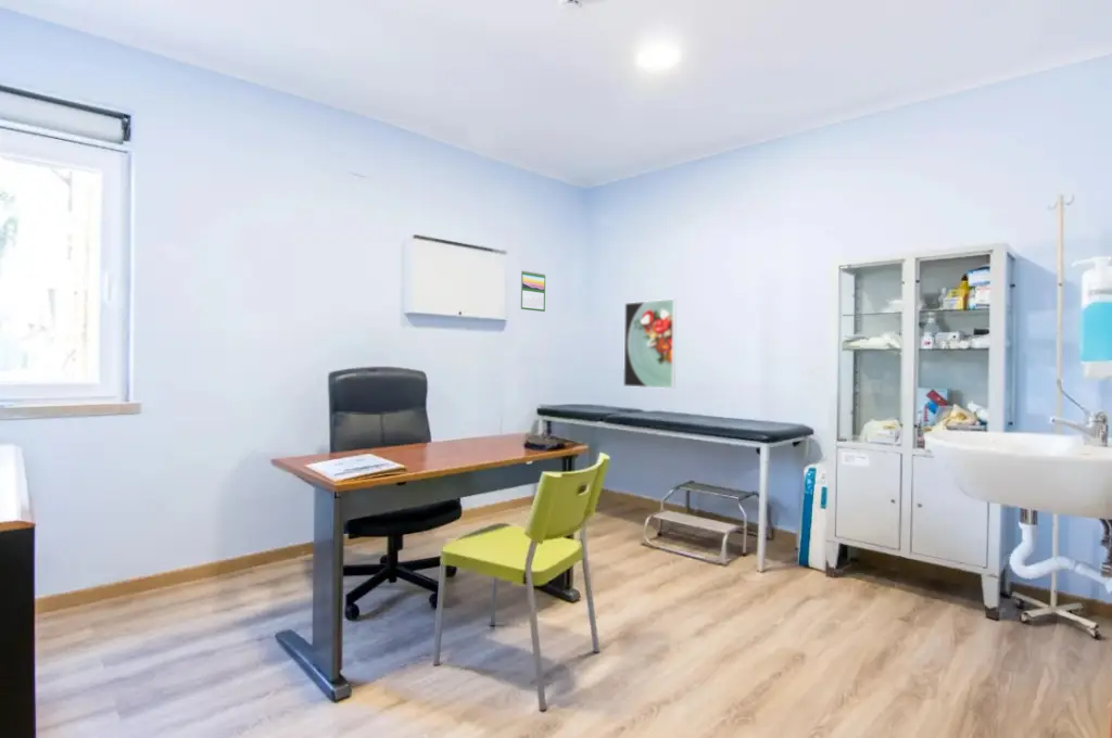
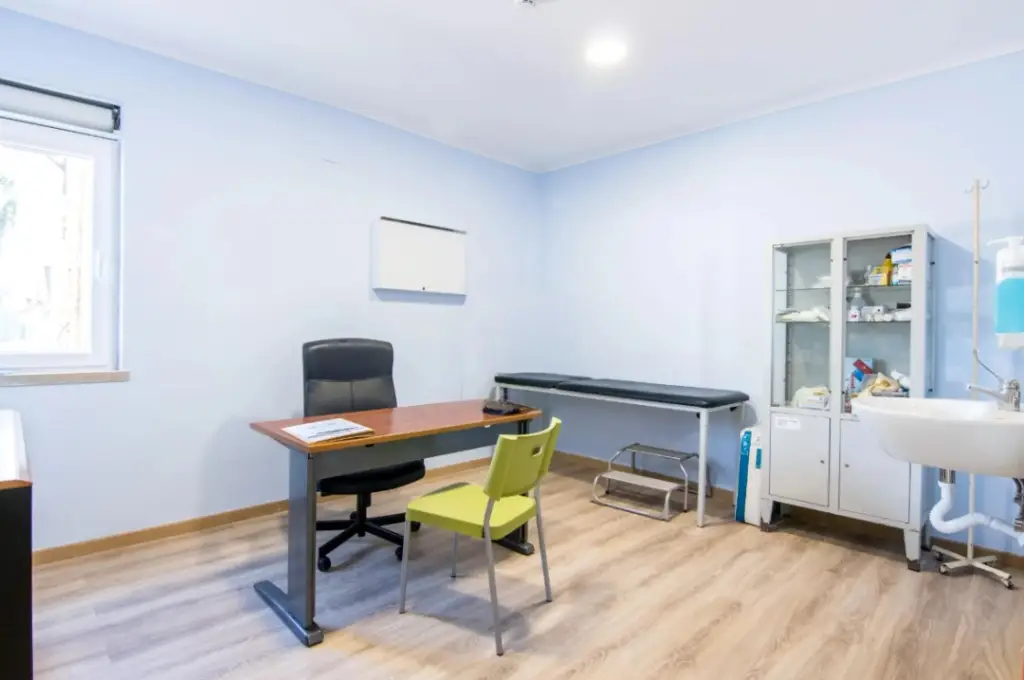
- calendar [519,269,546,313]
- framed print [622,297,678,390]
